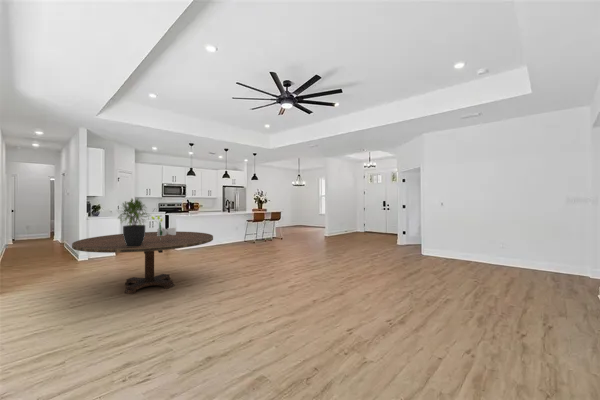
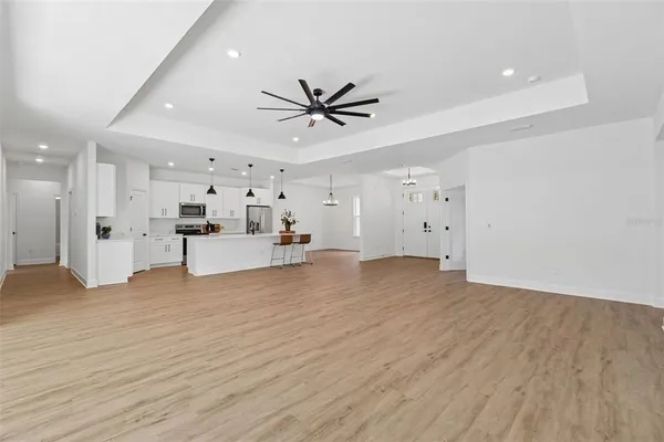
- bouquet [151,215,177,241]
- dining table [71,231,214,295]
- potted plant [116,197,151,247]
